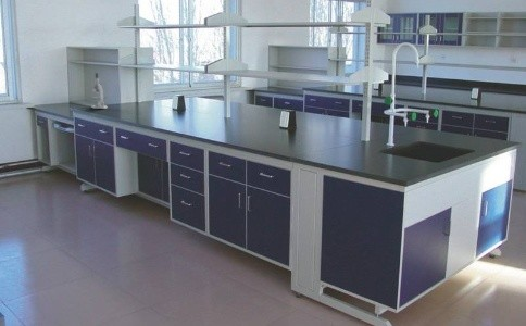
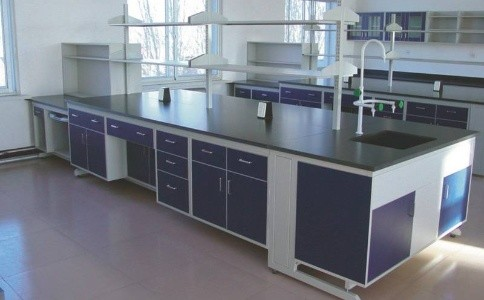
- microscope [88,72,108,110]
